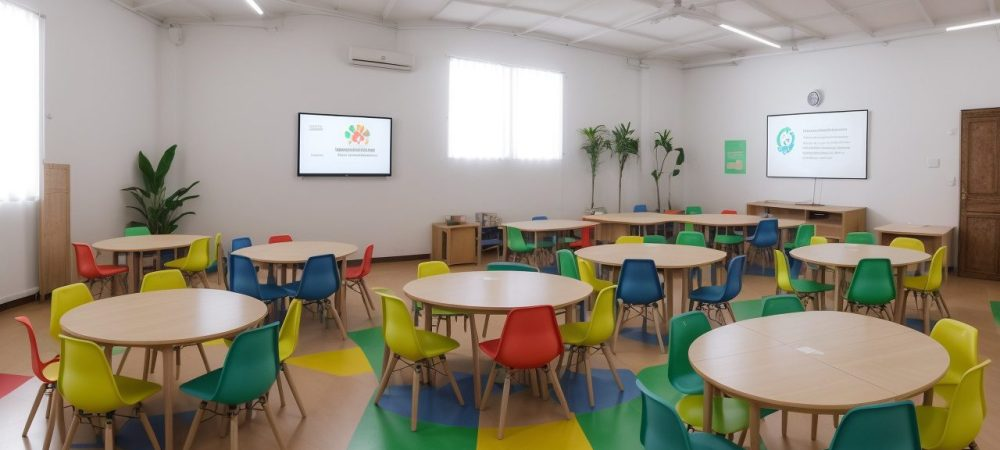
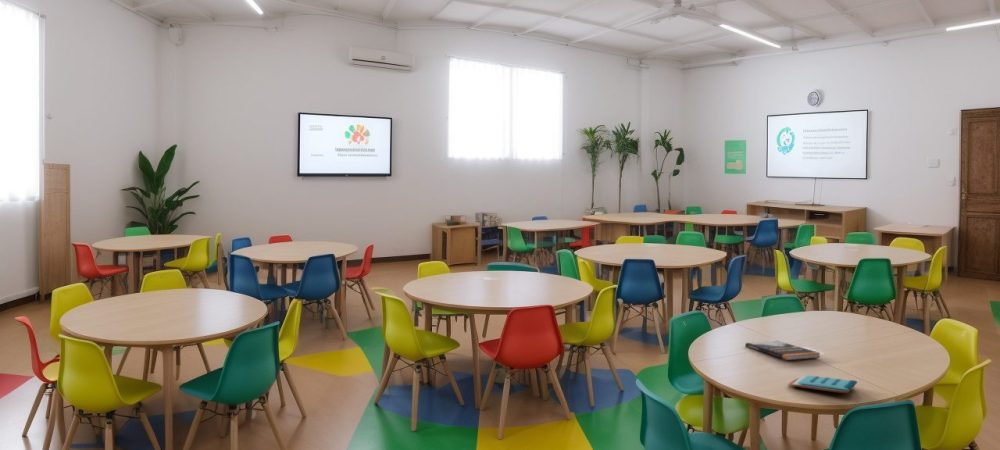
+ book [744,340,821,361]
+ notebook [787,375,858,394]
